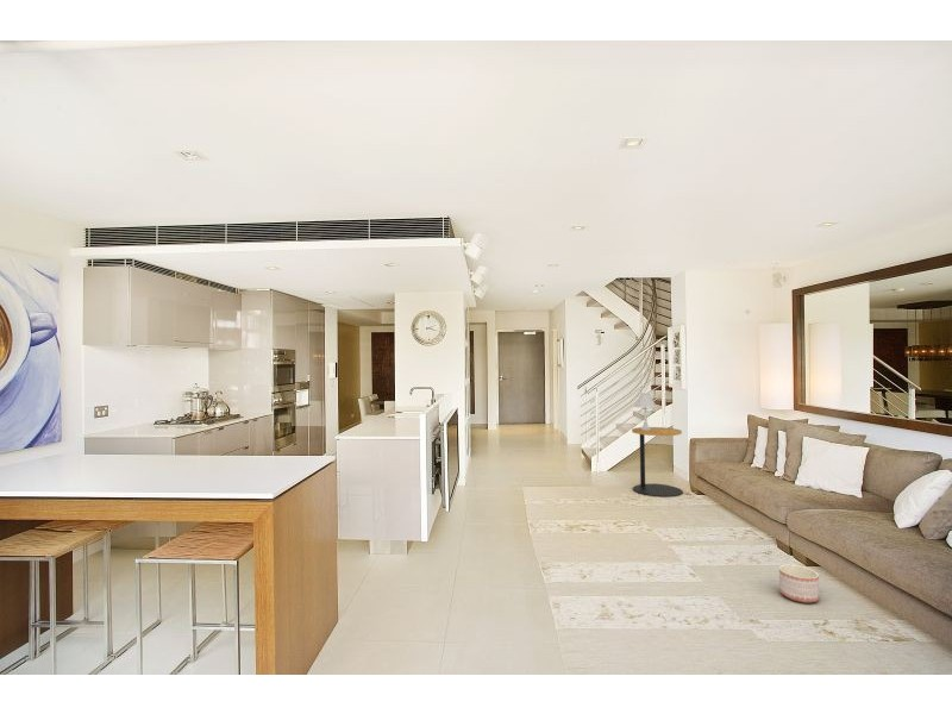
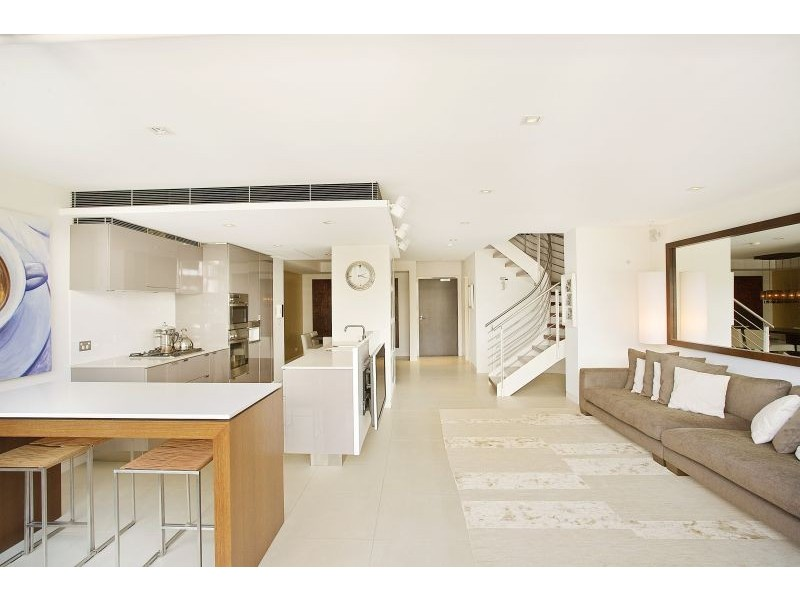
- side table [631,426,684,499]
- table lamp [633,393,658,431]
- planter [778,563,820,605]
